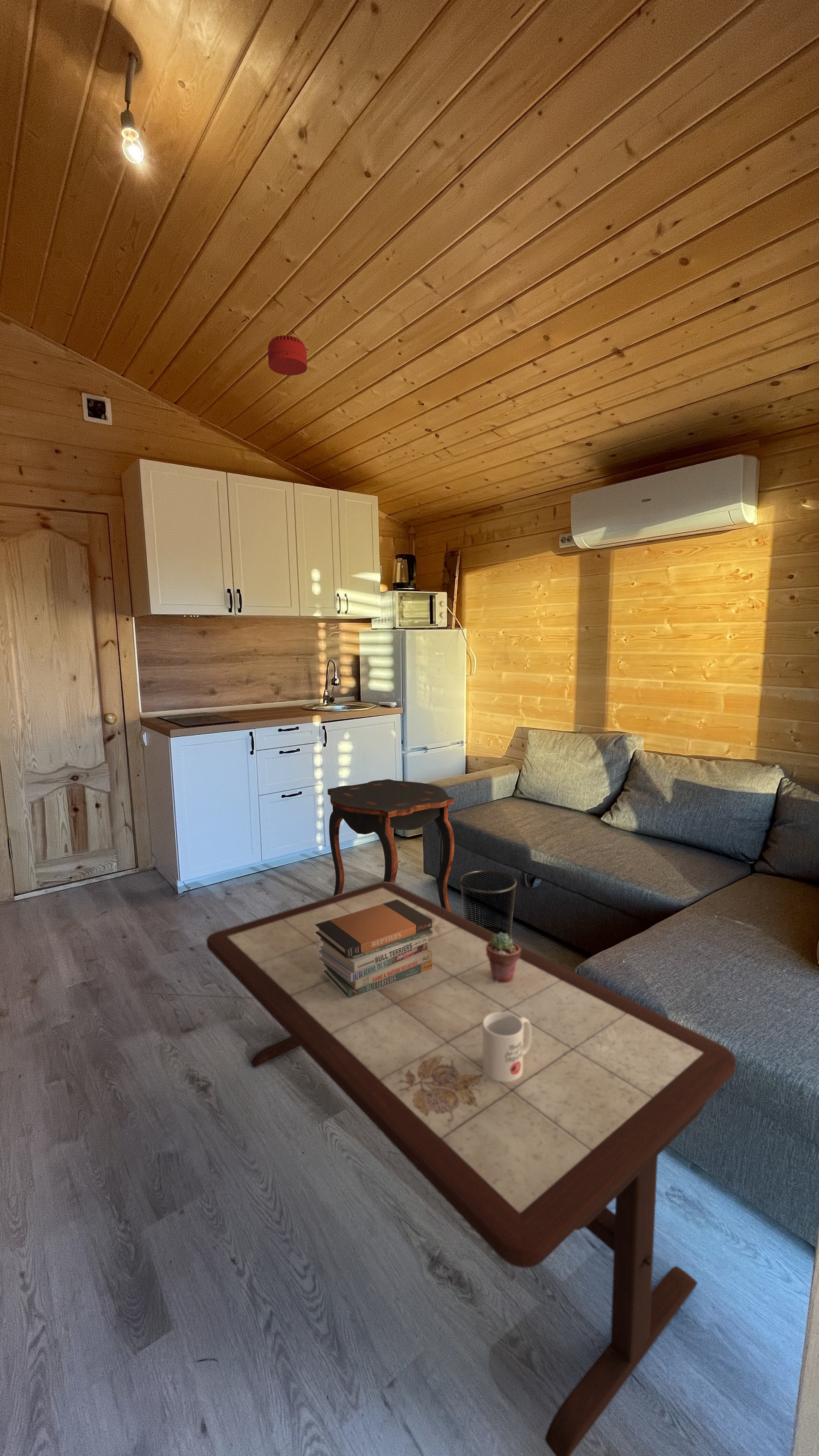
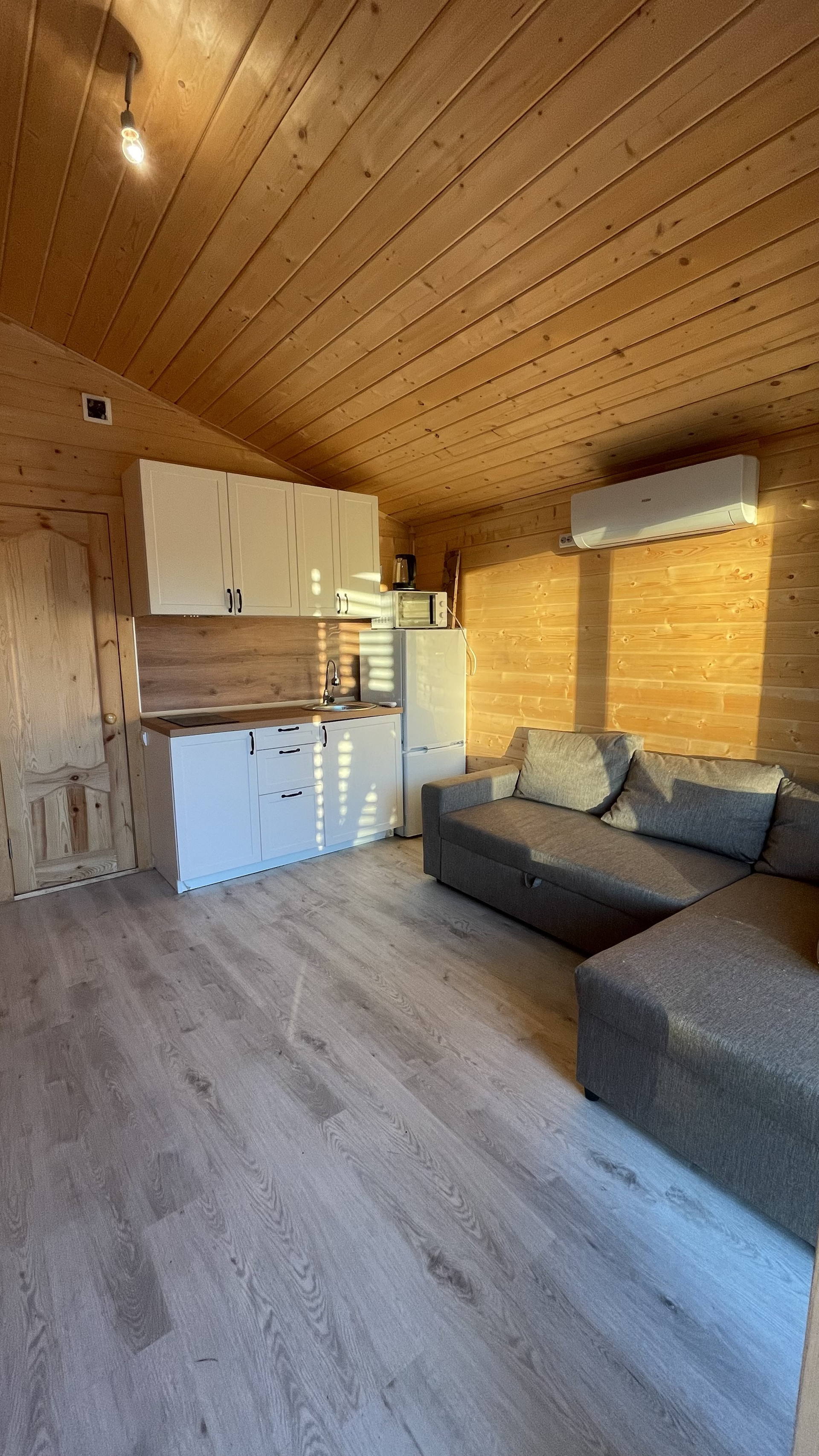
- potted succulent [486,933,521,983]
- mug [482,1012,531,1082]
- side table [327,779,455,912]
- book stack [315,899,433,998]
- coffee table [206,881,736,1456]
- waste bin [459,870,517,939]
- smoke detector [267,335,308,376]
